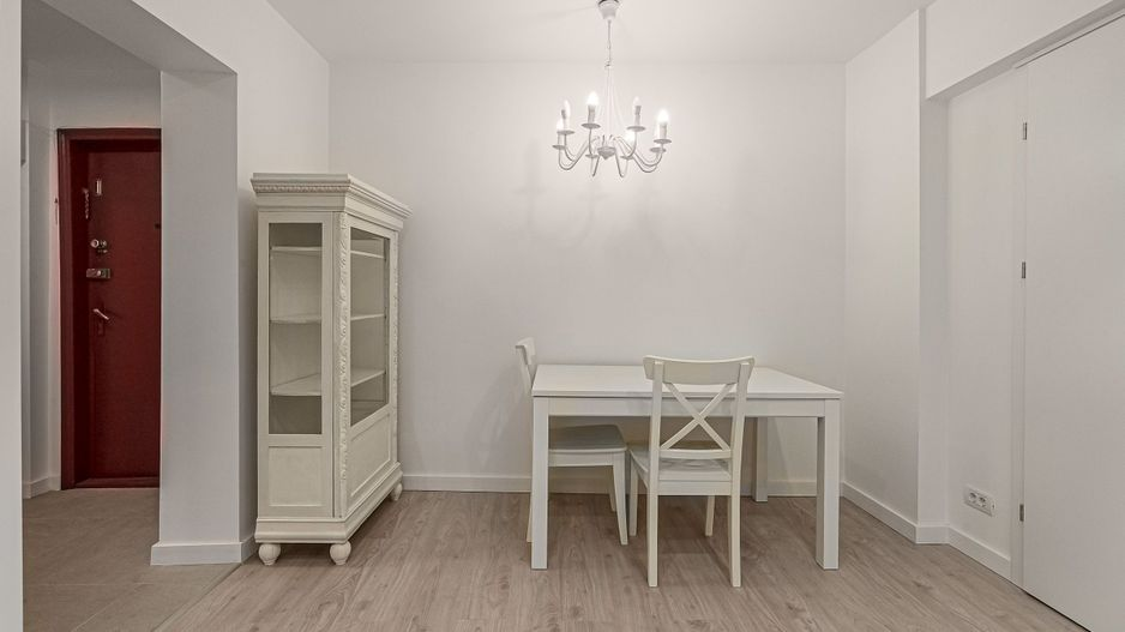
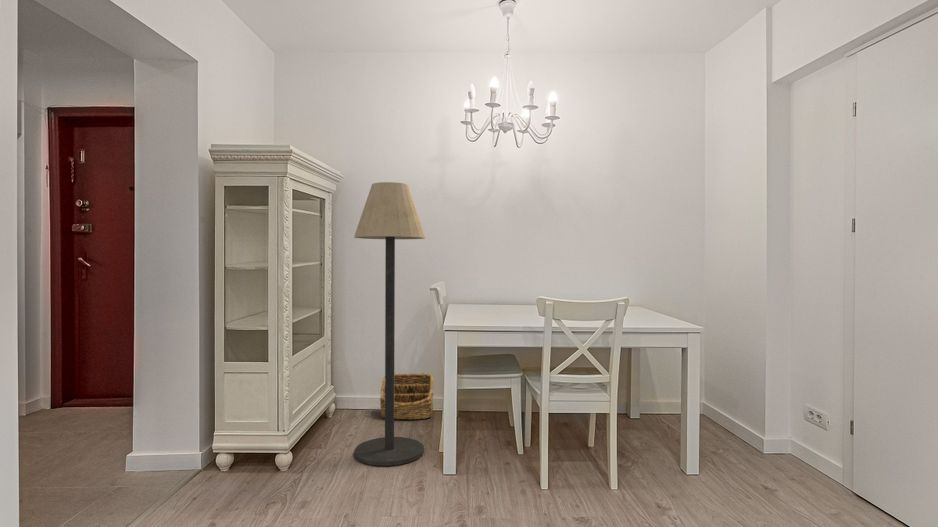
+ basket [379,372,434,421]
+ floor lamp [353,181,427,467]
